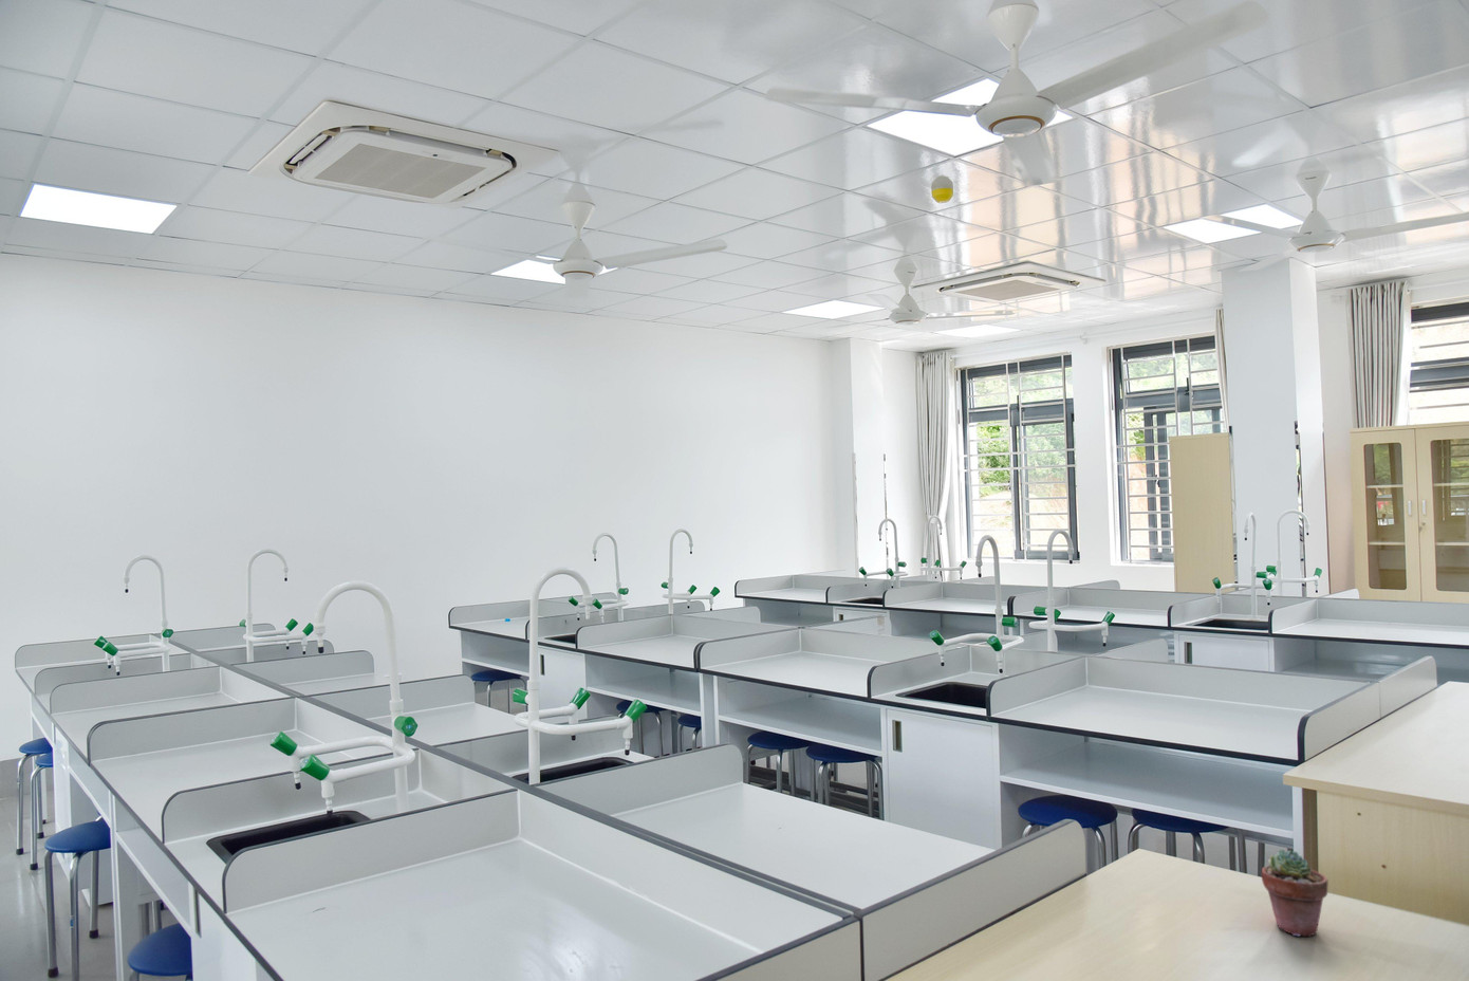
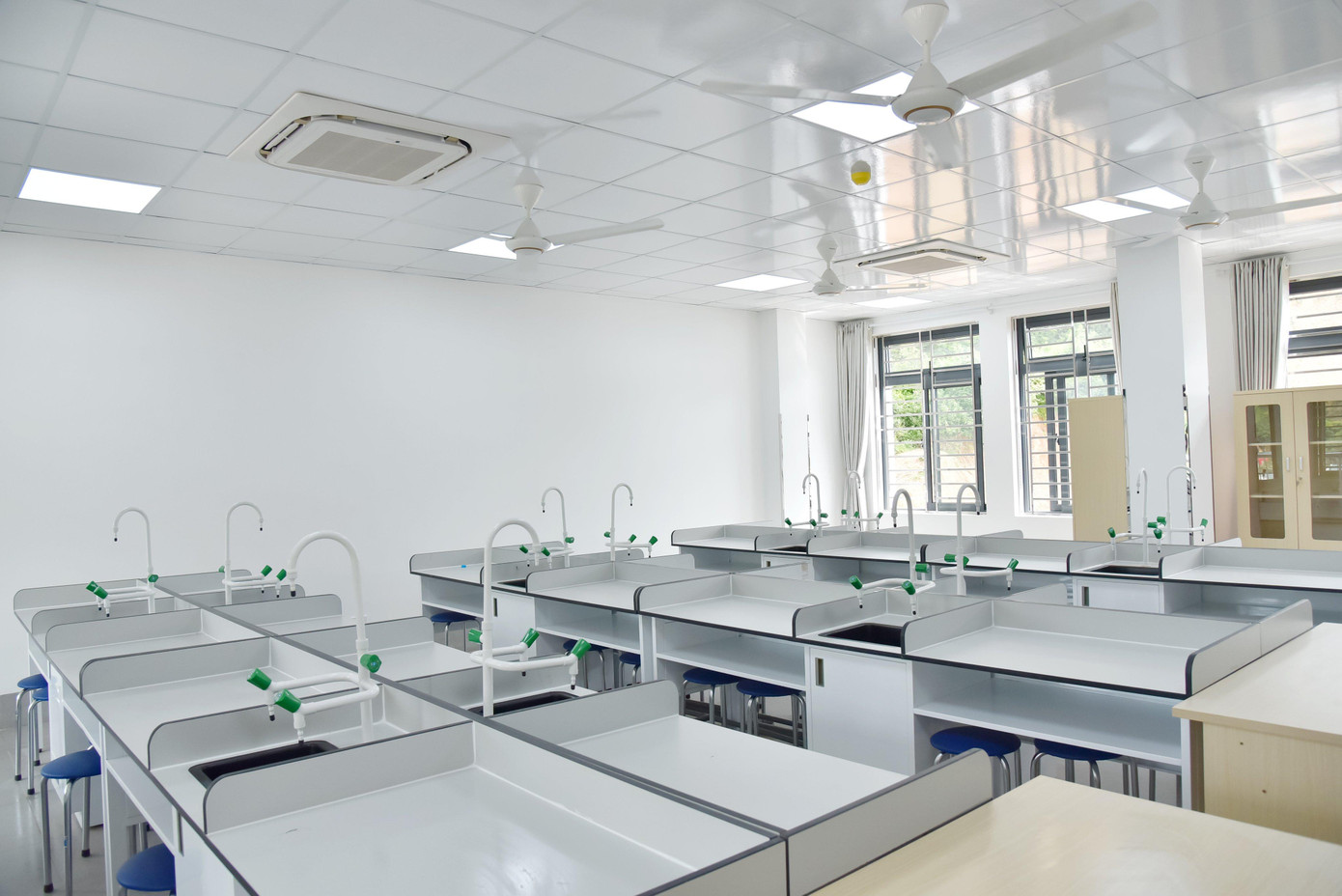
- potted succulent [1261,849,1329,937]
